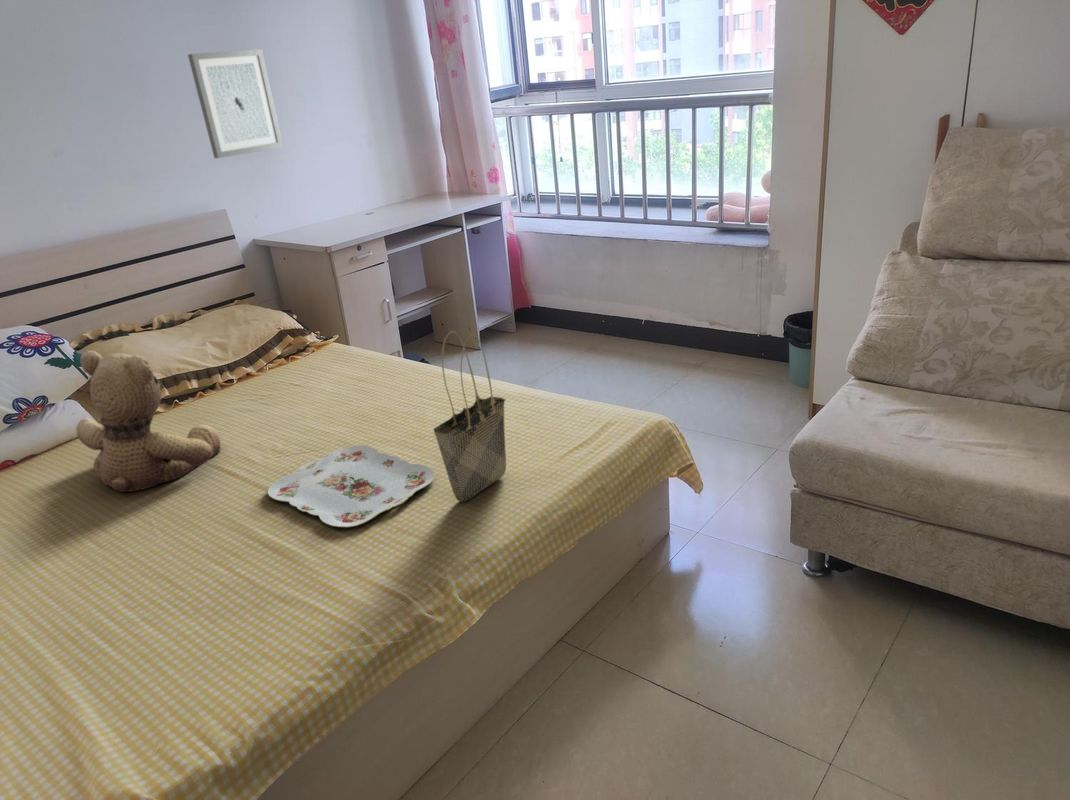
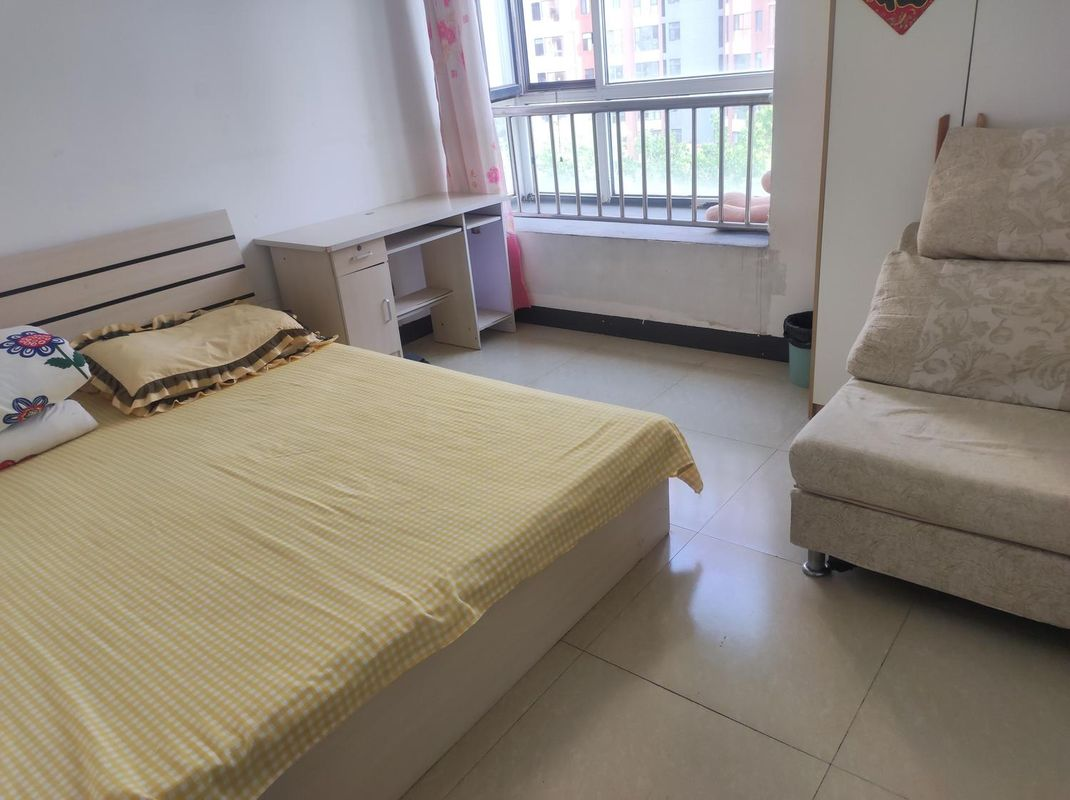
- serving tray [267,444,436,528]
- tote bag [432,330,507,503]
- teddy bear [75,350,222,493]
- wall art [187,48,284,159]
